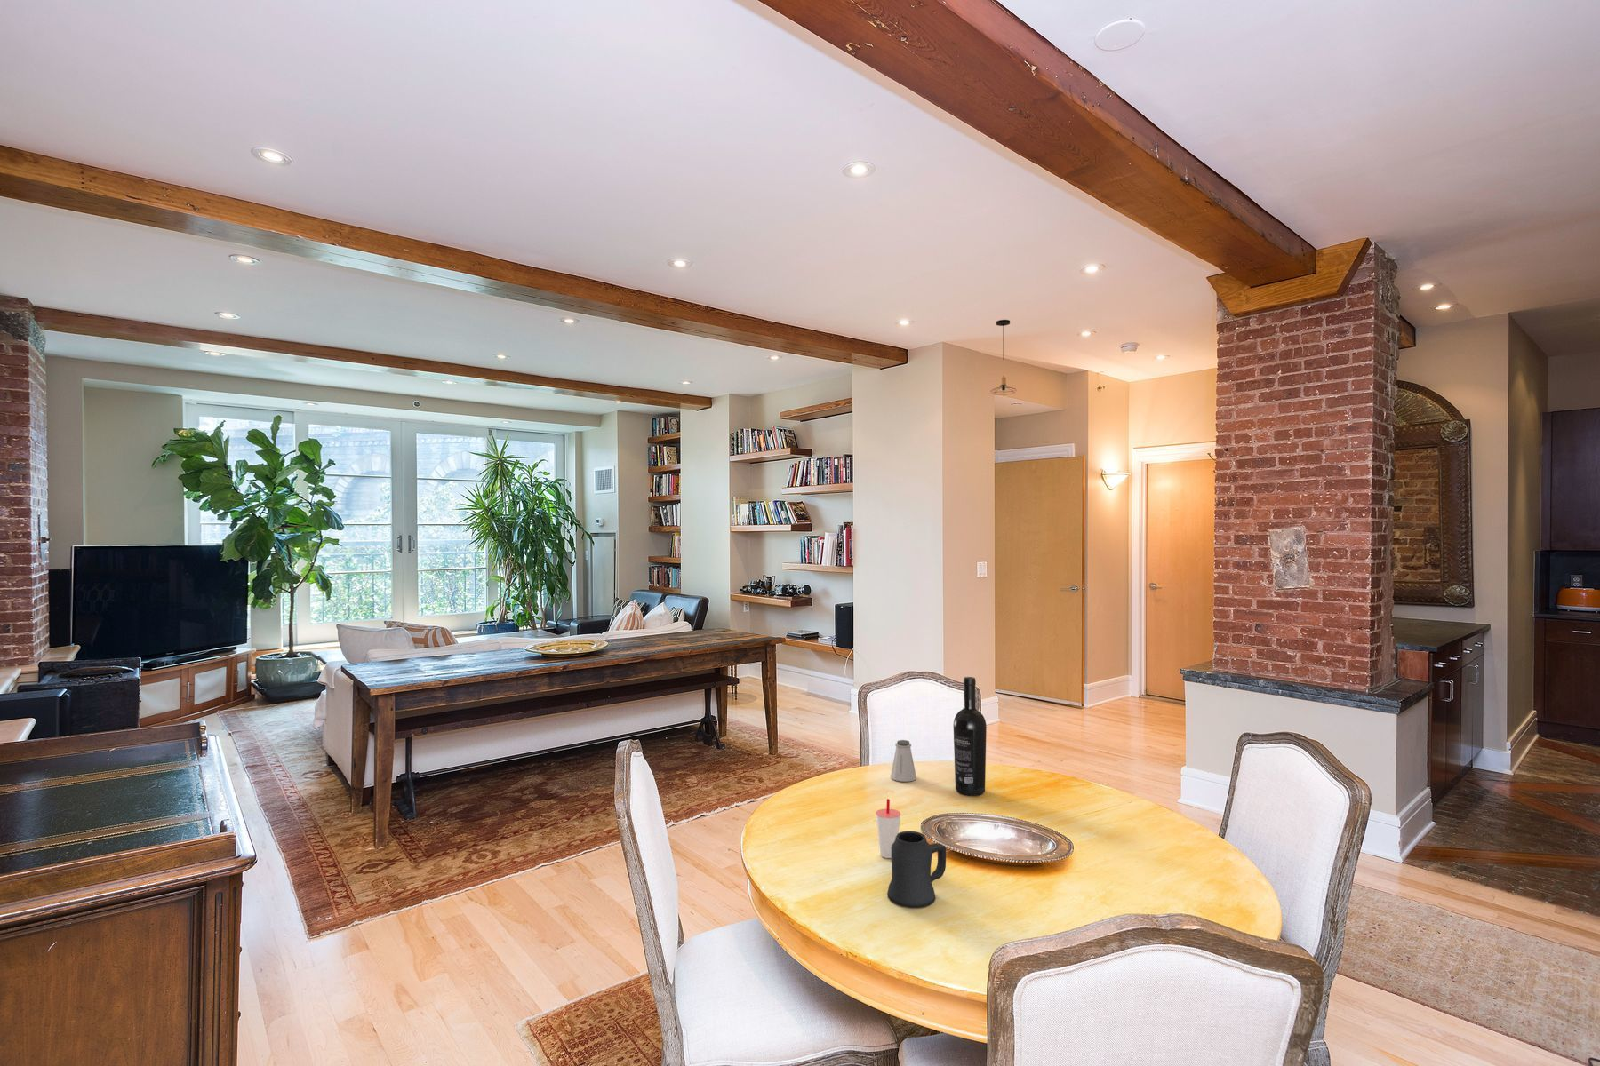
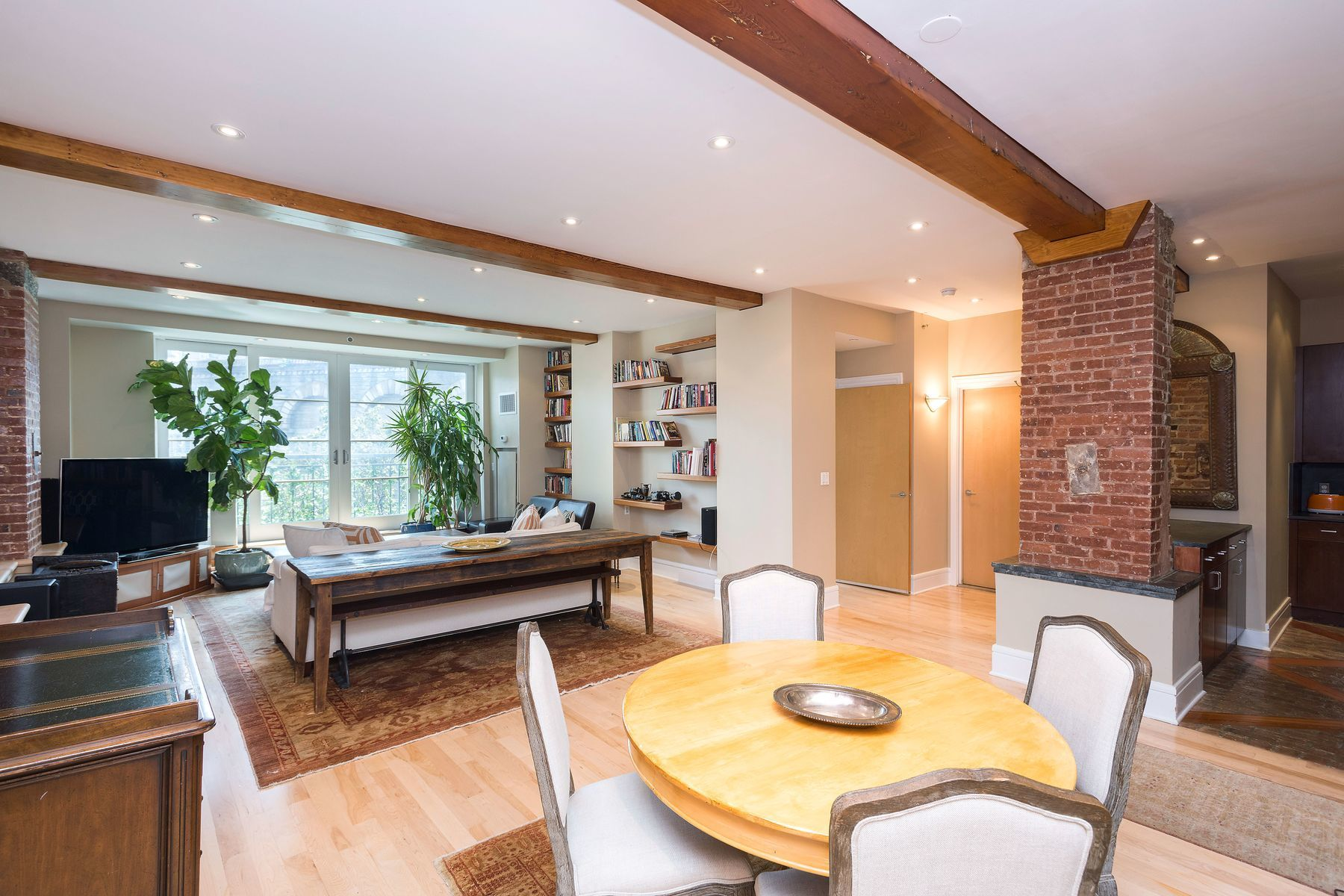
- saltshaker [889,739,918,783]
- pendant light [990,319,1015,396]
- mug [886,830,946,908]
- cup [875,798,901,859]
- wine bottle [952,676,988,797]
